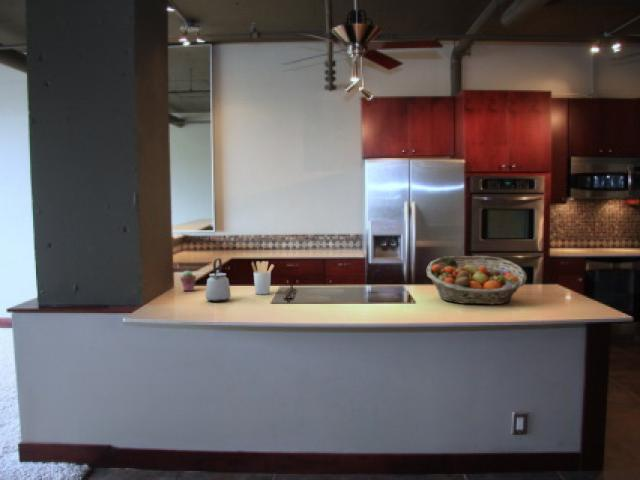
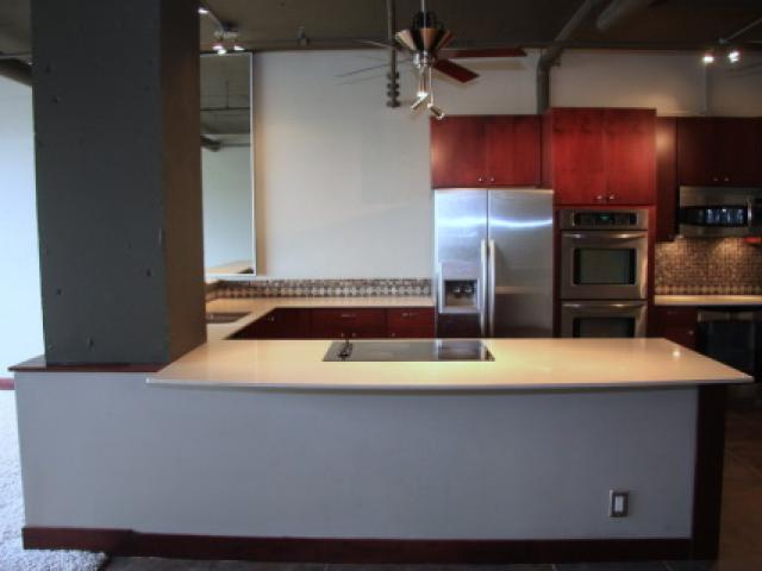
- potted succulent [179,269,197,292]
- fruit basket [425,255,528,306]
- utensil holder [251,260,275,295]
- kettle [205,257,232,303]
